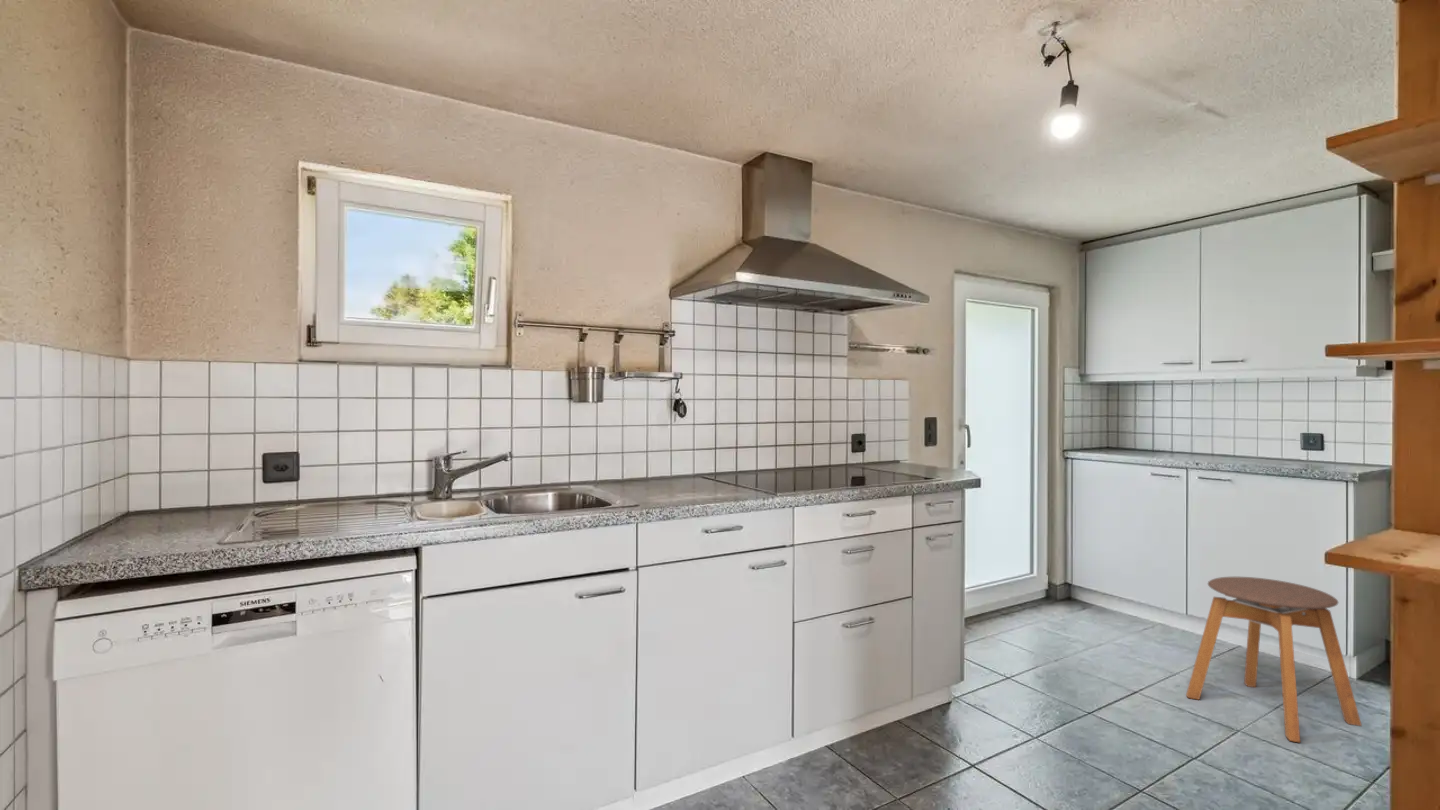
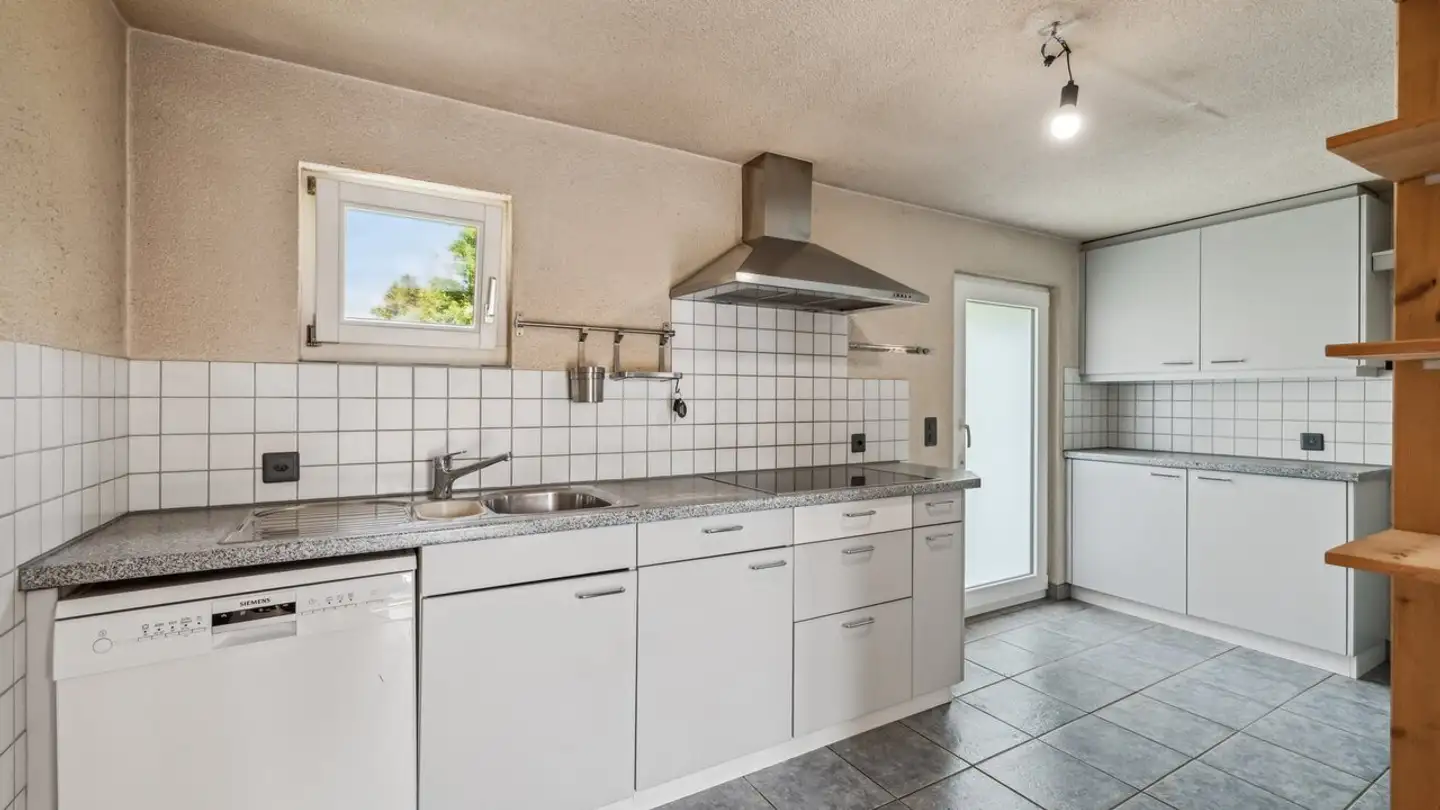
- stool [1185,576,1363,743]
